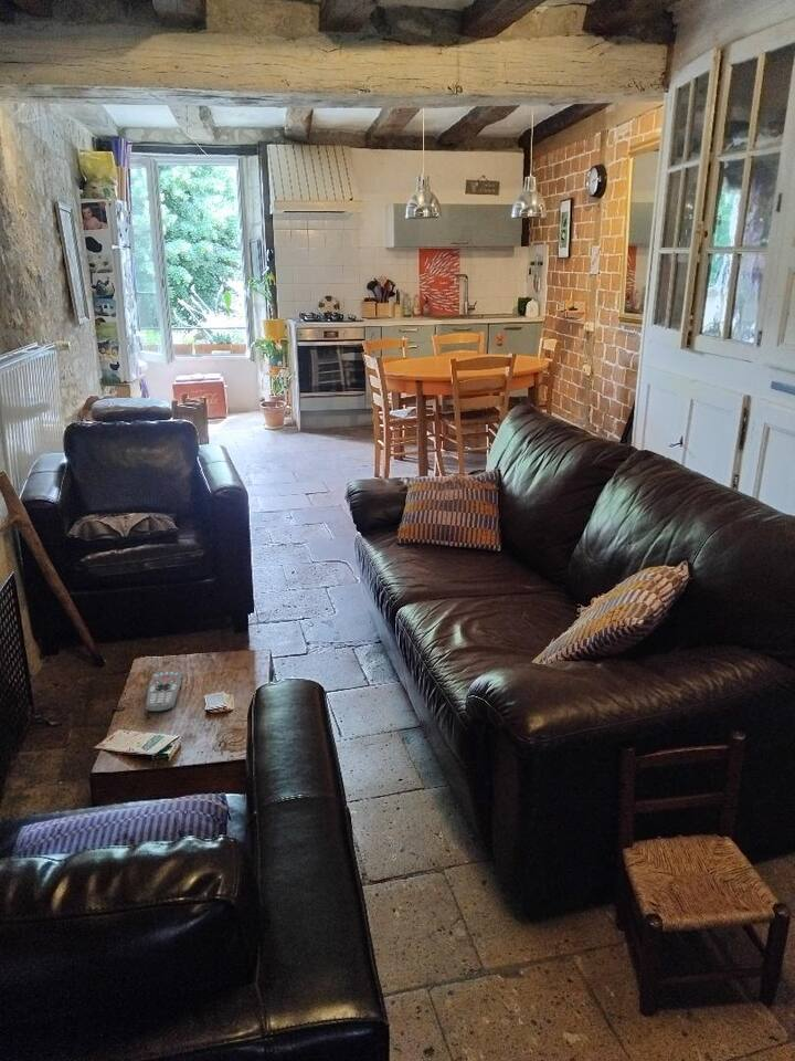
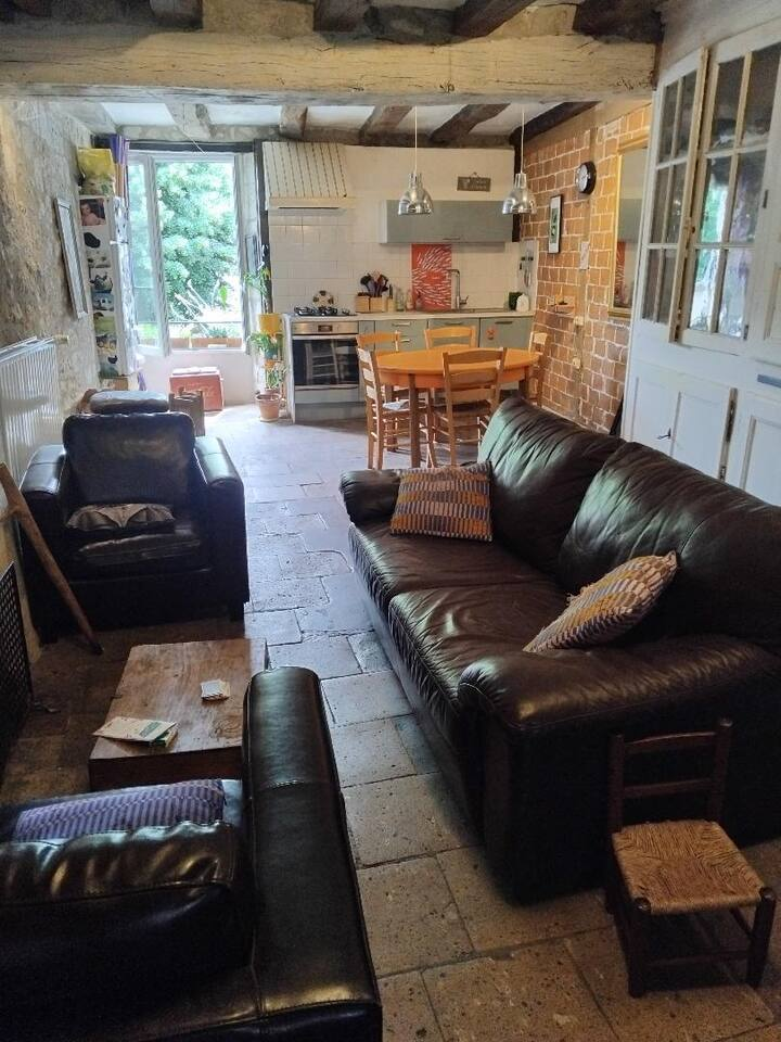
- remote control [145,670,183,713]
